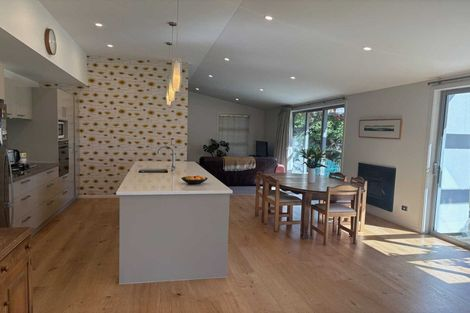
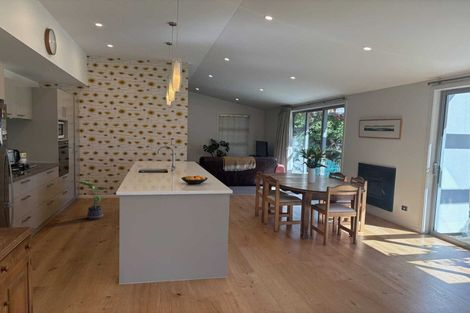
+ potted plant [75,180,109,221]
